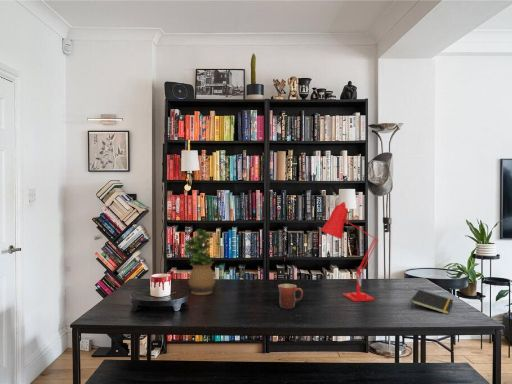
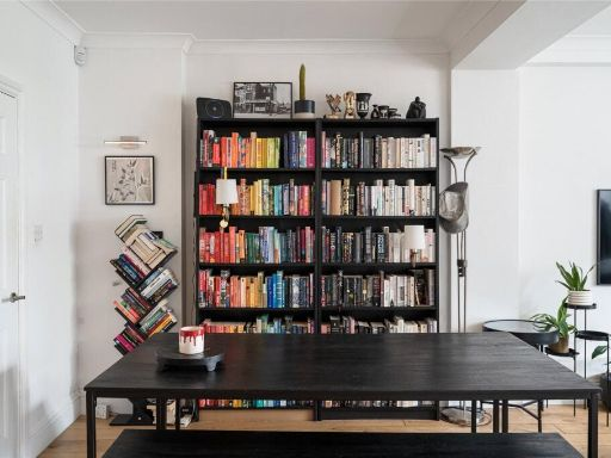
- notepad [410,289,454,315]
- potted plant [183,228,216,296]
- mug [277,283,304,310]
- desk lamp [319,201,379,302]
